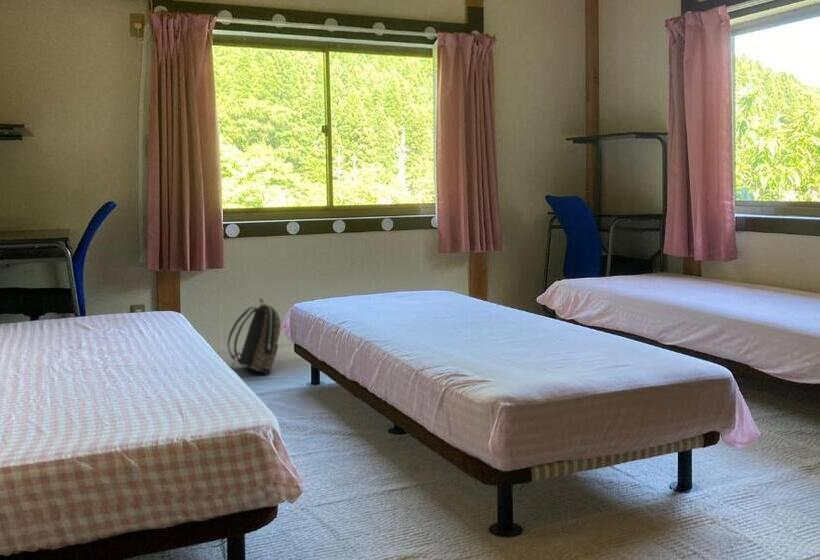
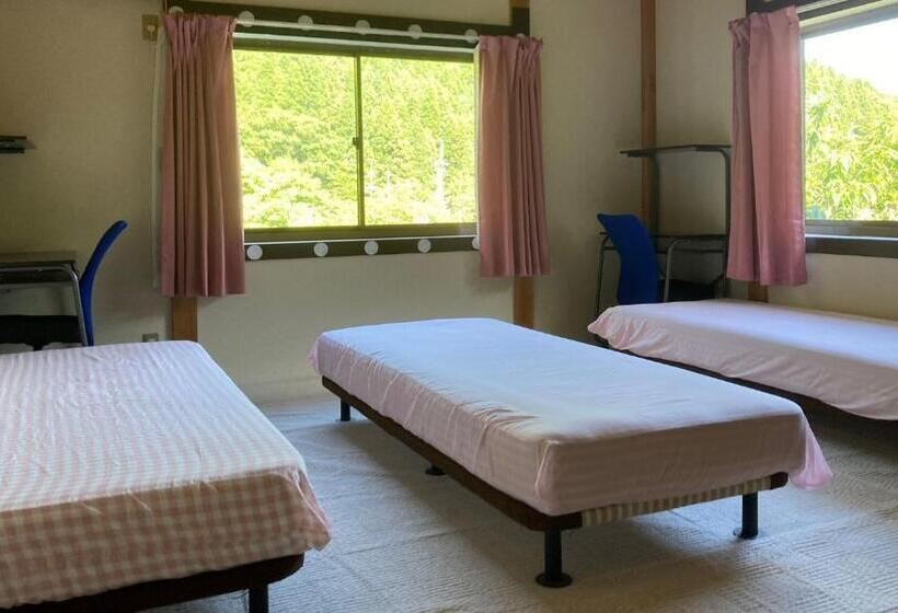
- backpack [226,298,282,377]
